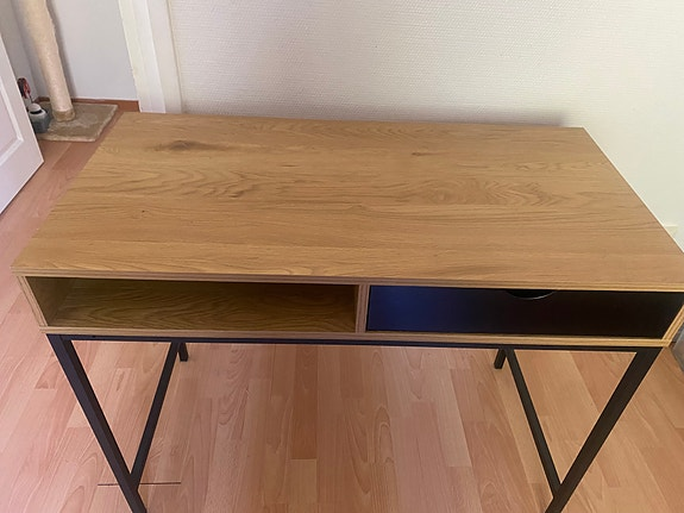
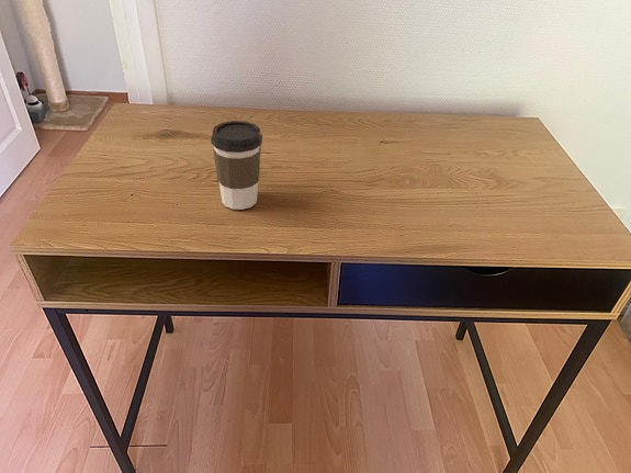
+ coffee cup [210,120,263,211]
